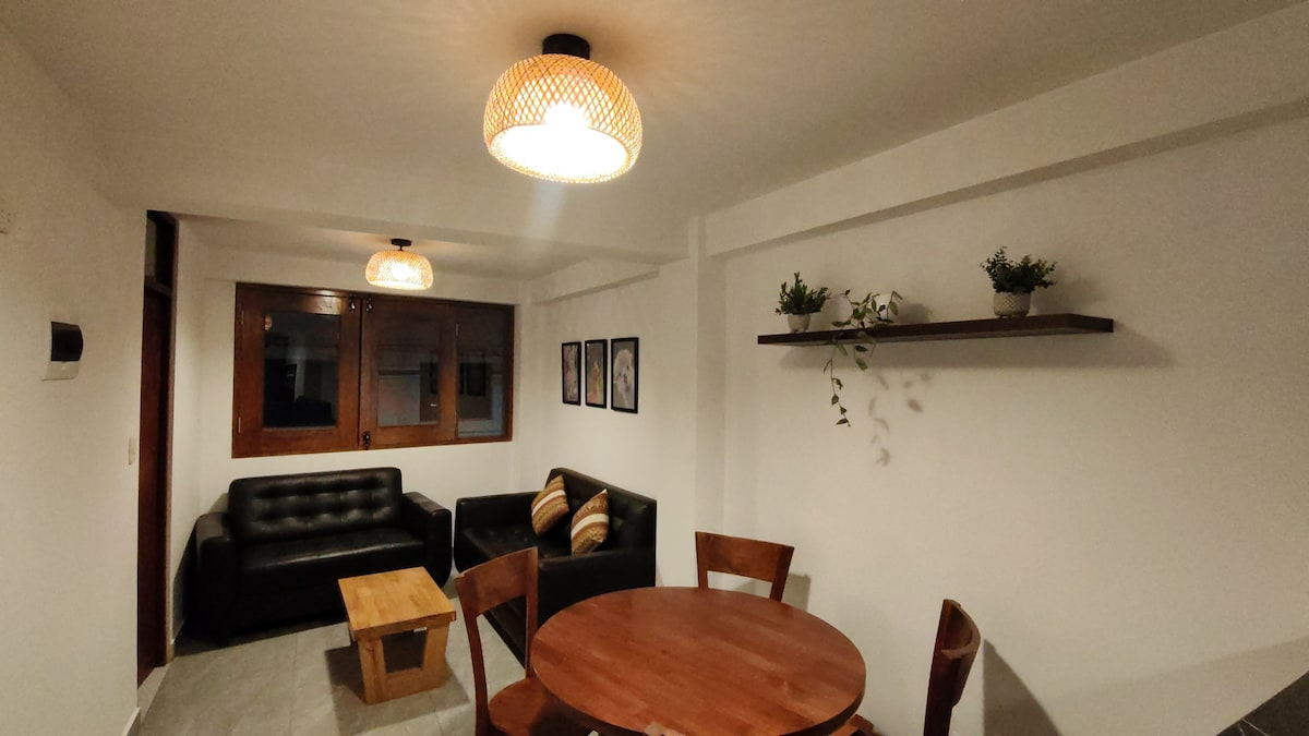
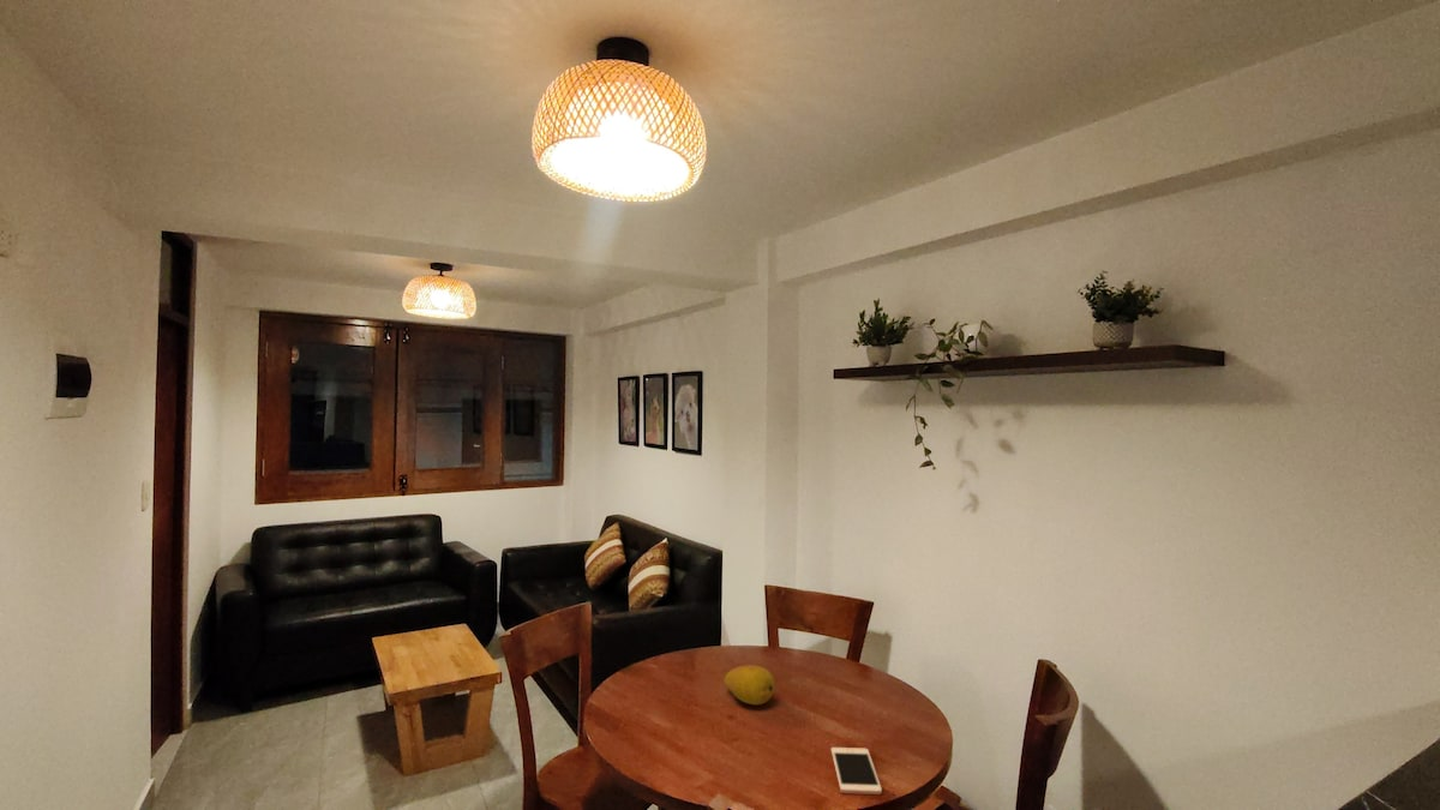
+ cell phone [830,746,883,796]
+ fruit [724,664,775,706]
